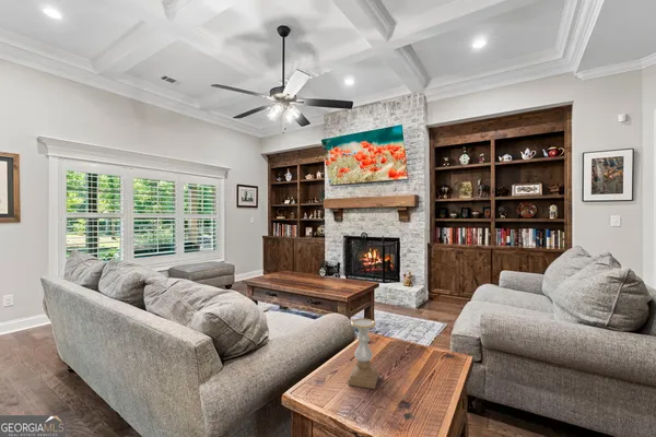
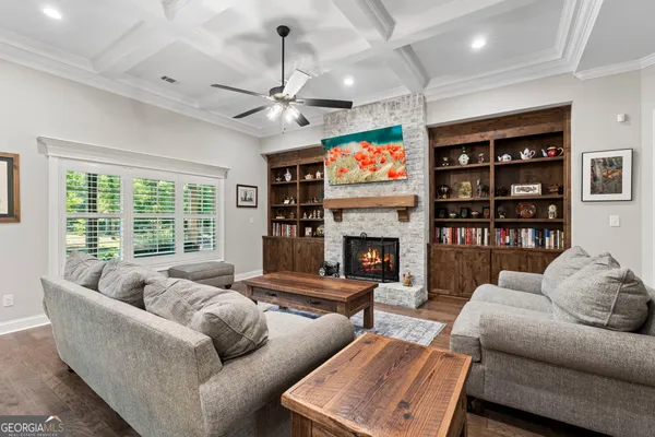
- candle holder [347,318,379,390]
